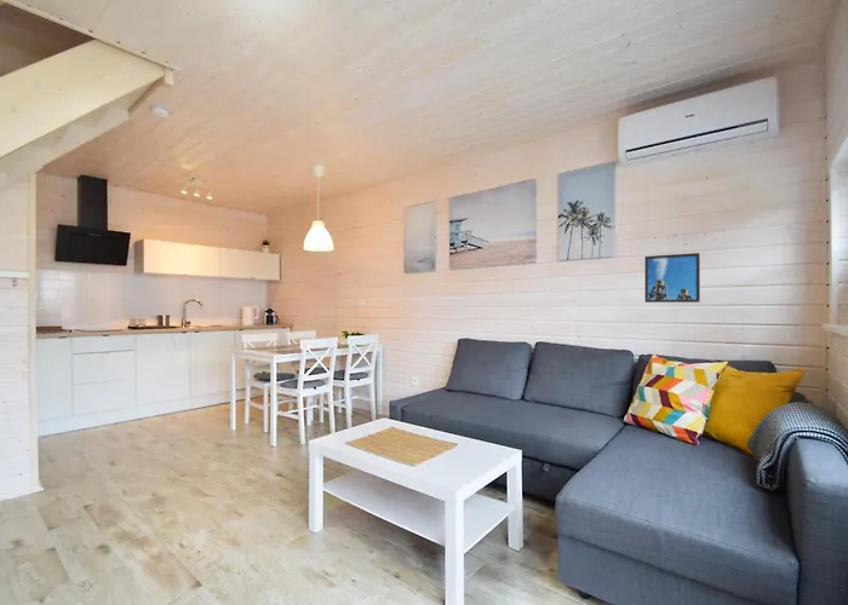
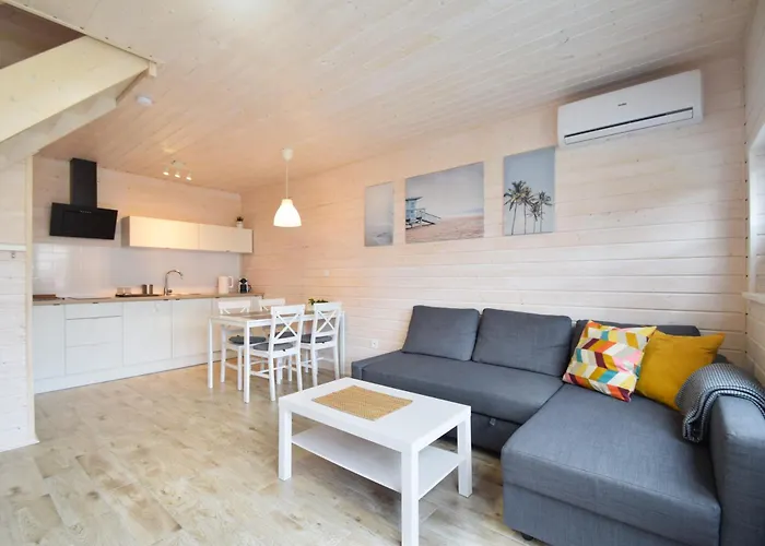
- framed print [643,252,701,304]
